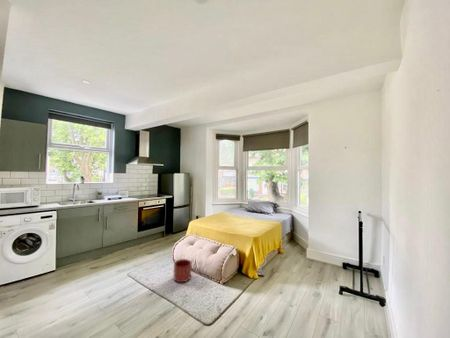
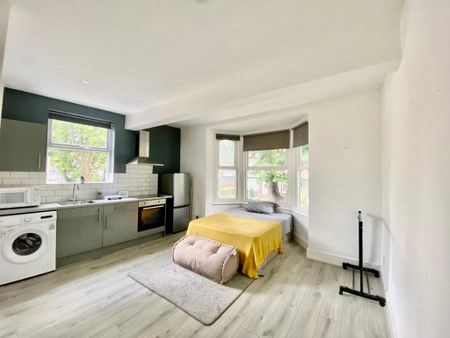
- planter [173,258,192,283]
